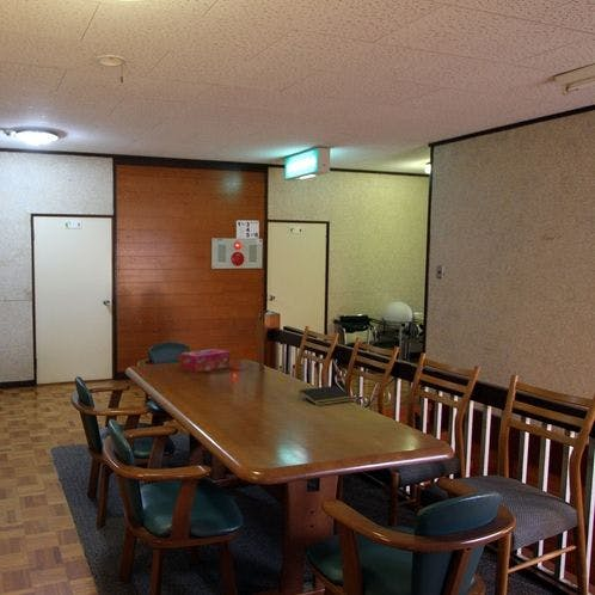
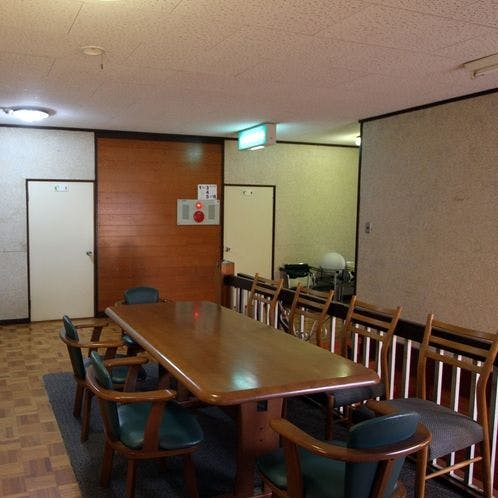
- notepad [298,385,355,406]
- tissue box [178,348,231,373]
